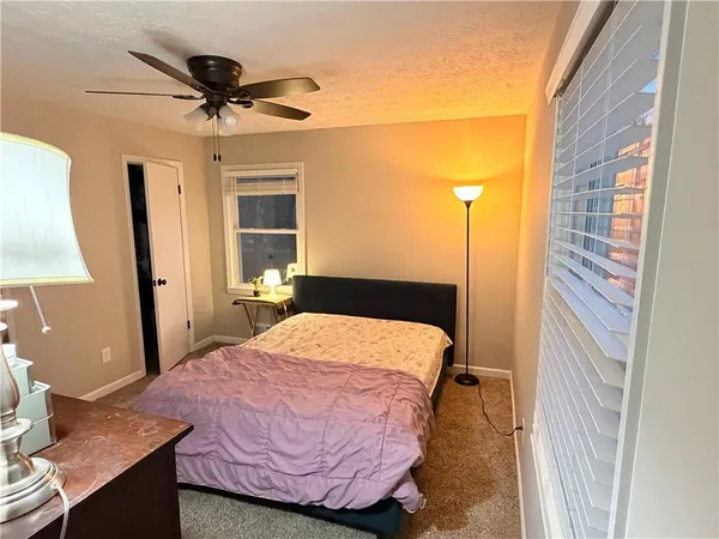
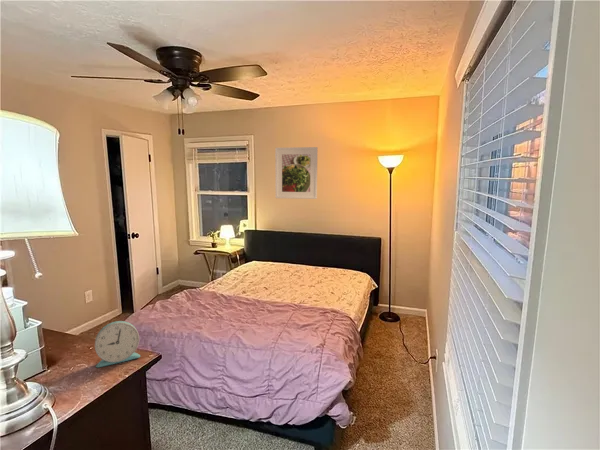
+ alarm clock [94,320,141,368]
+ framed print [275,146,319,200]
